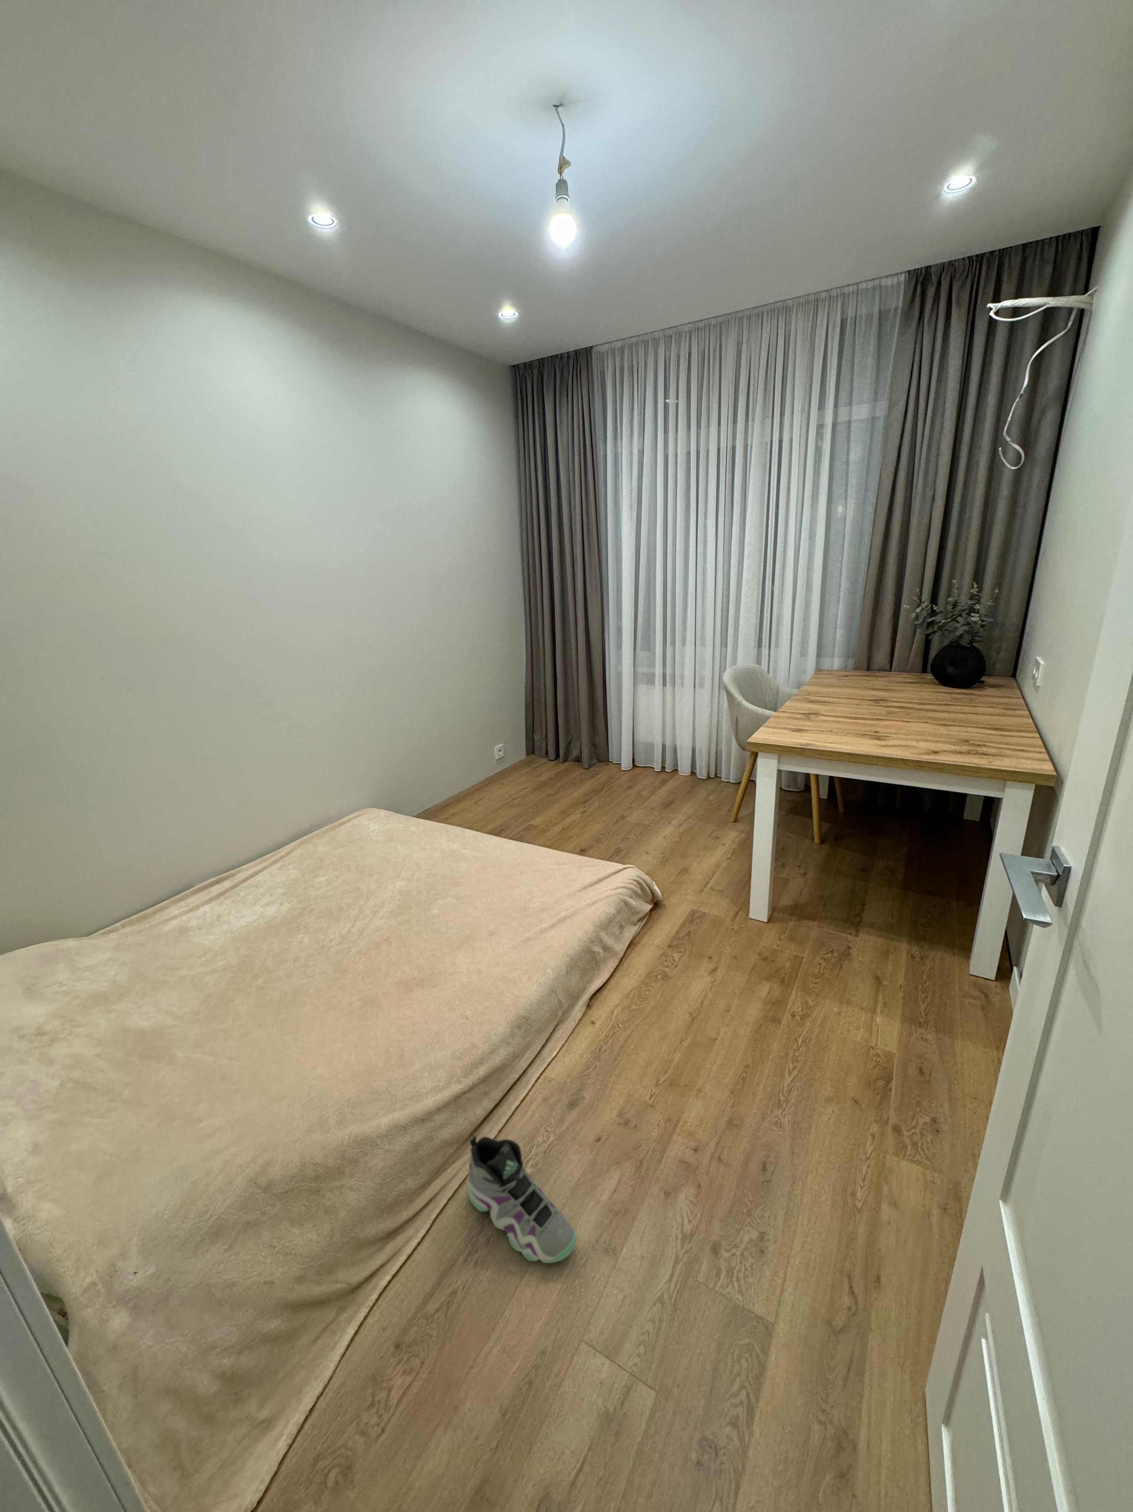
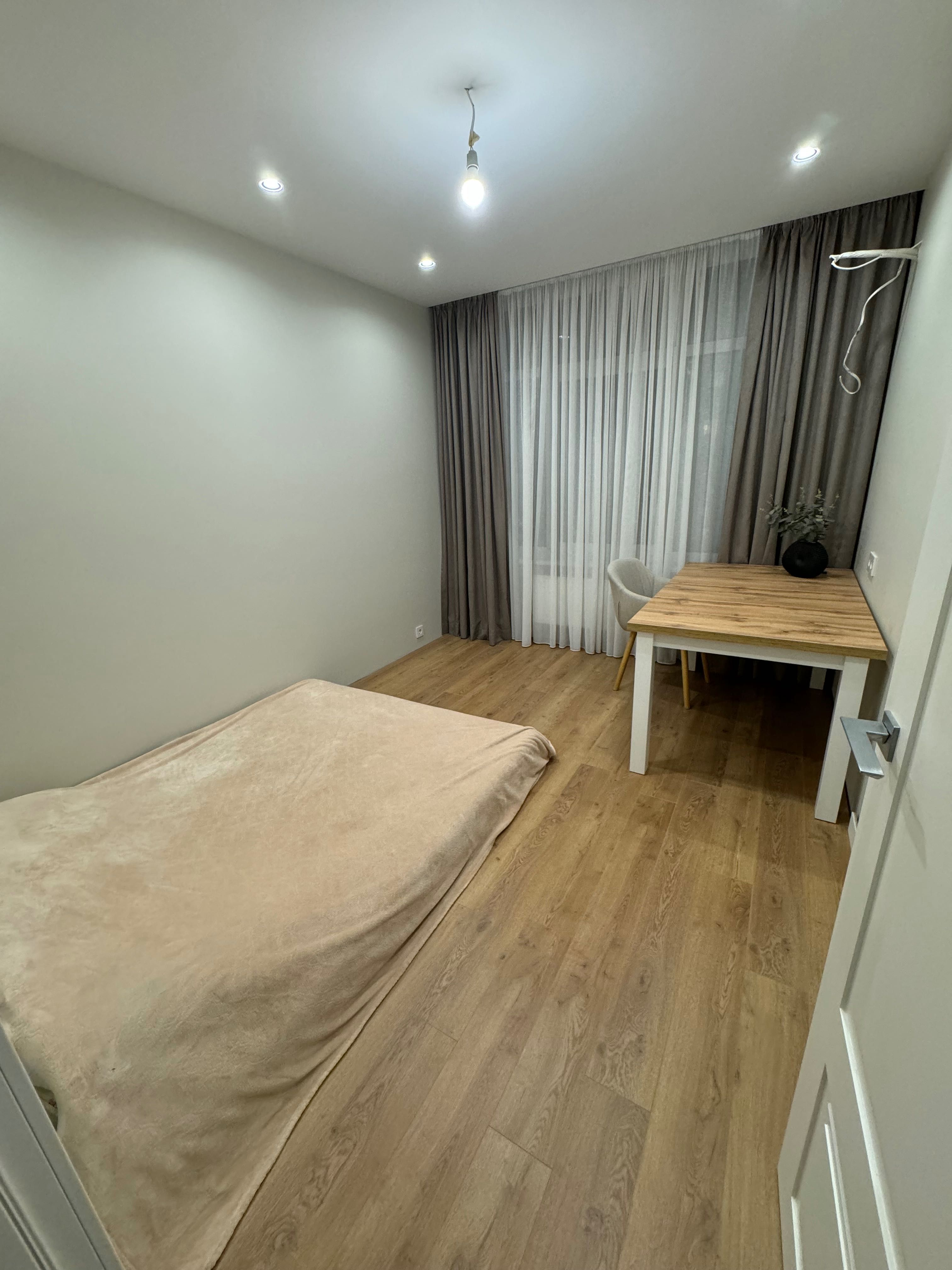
- sneaker [467,1135,576,1263]
